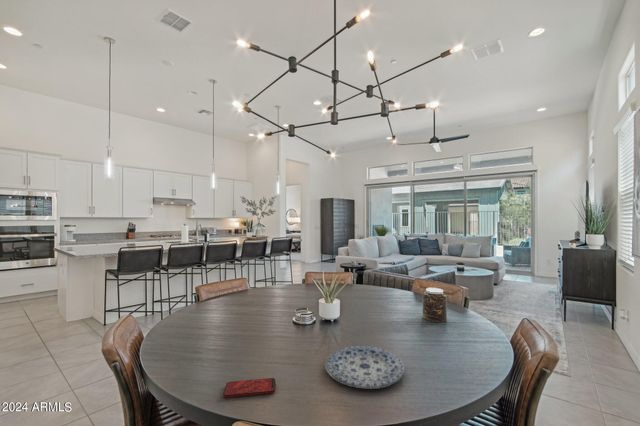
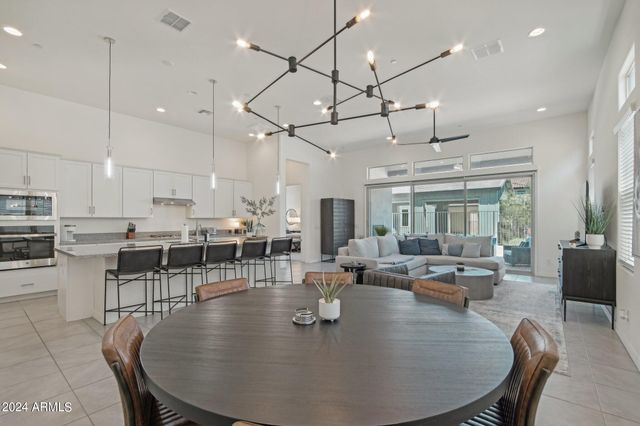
- plate [324,345,406,390]
- jar [422,287,448,323]
- smartphone [223,377,276,399]
